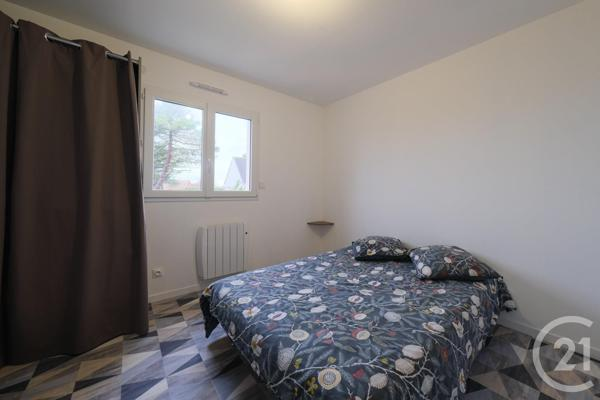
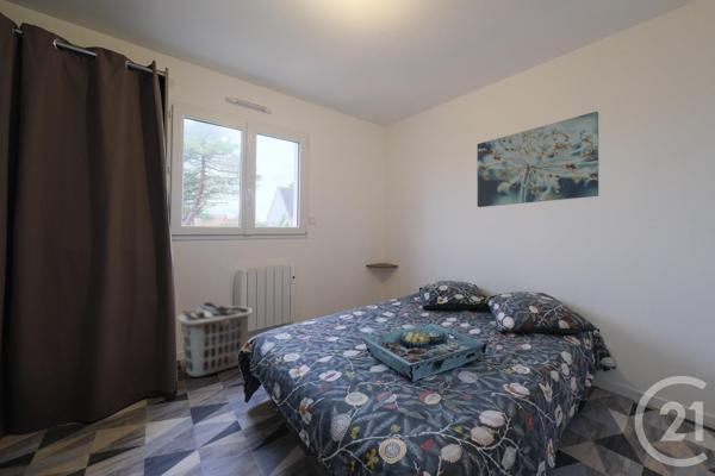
+ wall art [477,111,599,208]
+ clothes hamper [176,301,254,378]
+ serving tray [361,322,489,382]
